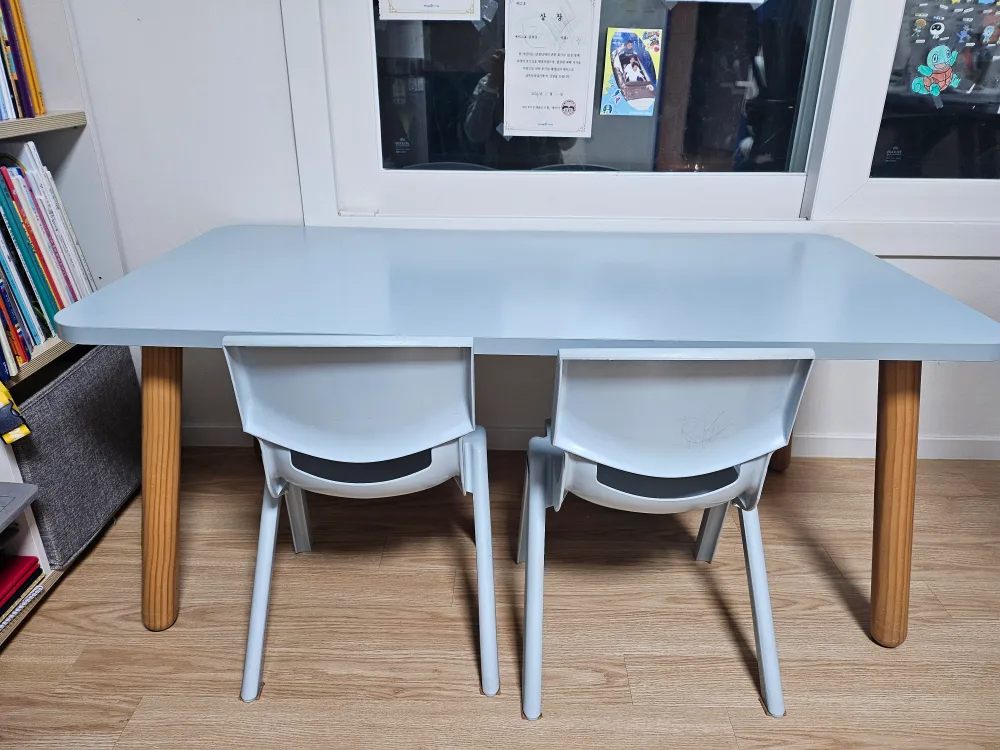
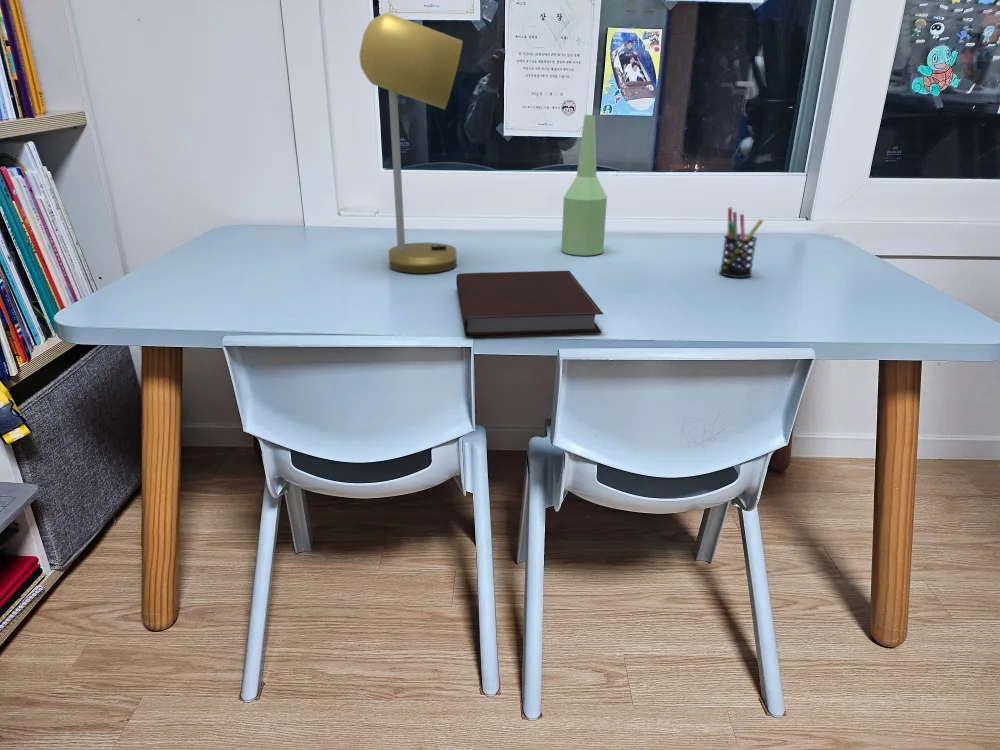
+ desk lamp [358,12,464,274]
+ notebook [455,270,604,338]
+ pen holder [718,207,764,279]
+ bottle [560,114,608,257]
